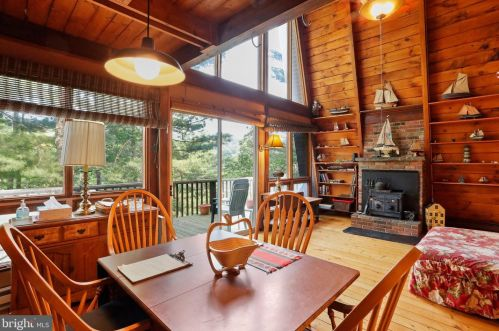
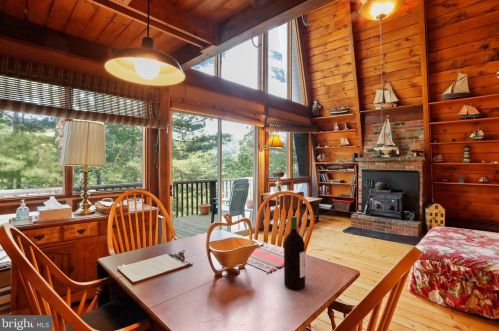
+ wine bottle [283,216,306,290]
